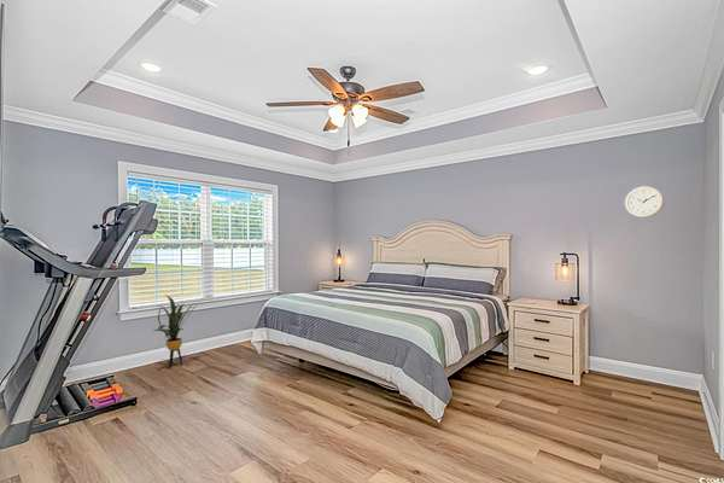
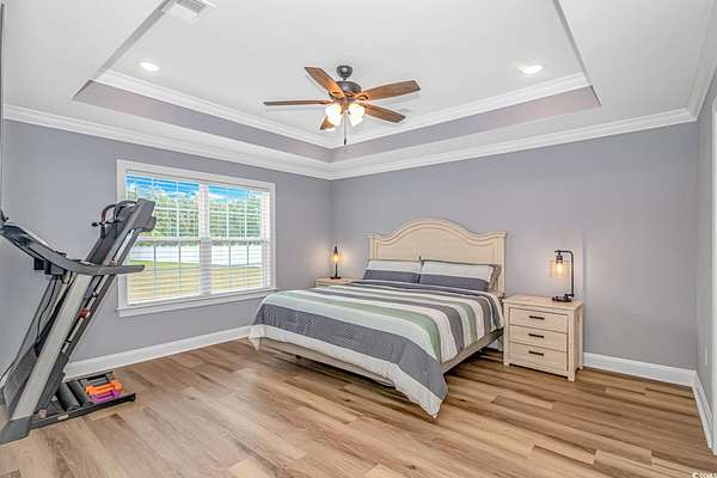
- wall clock [624,185,665,219]
- house plant [152,295,200,369]
